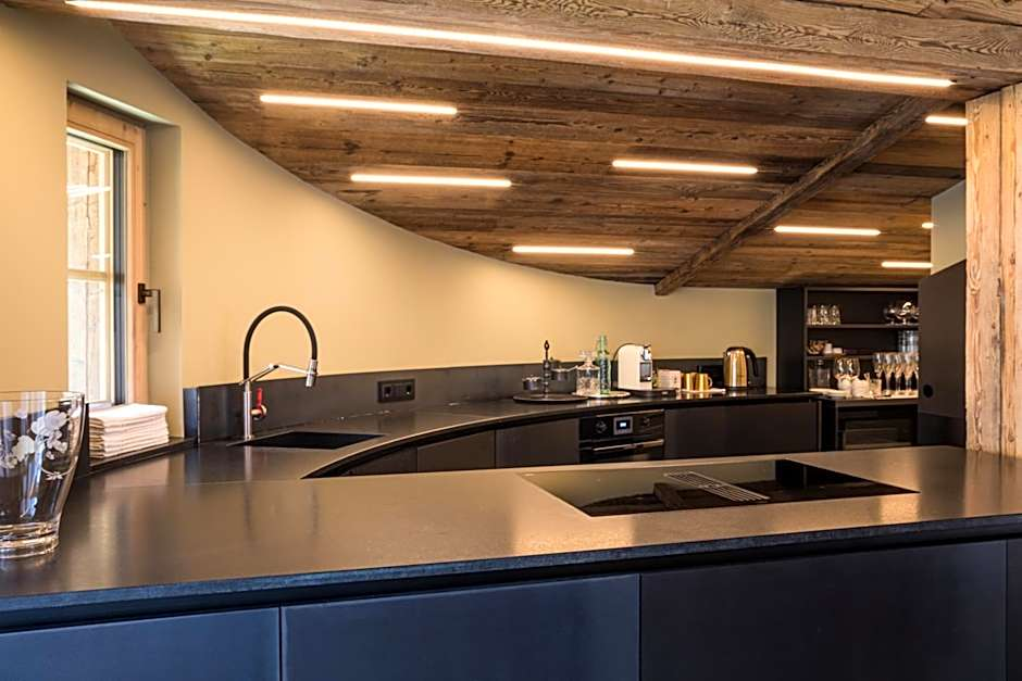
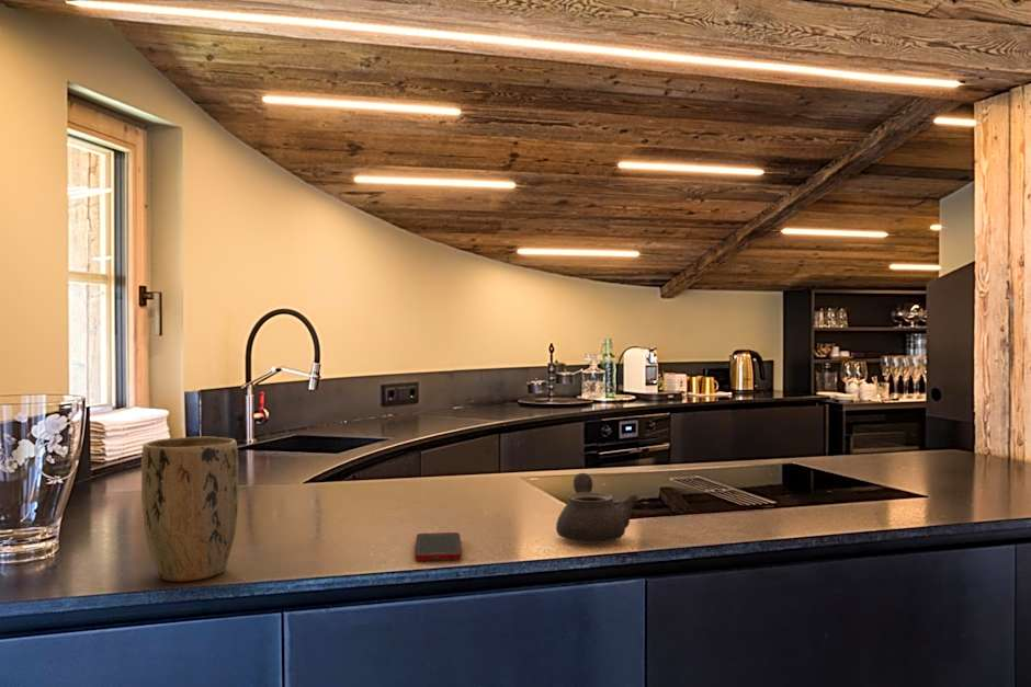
+ teapot [555,472,639,545]
+ cell phone [413,531,463,561]
+ plant pot [140,435,240,583]
